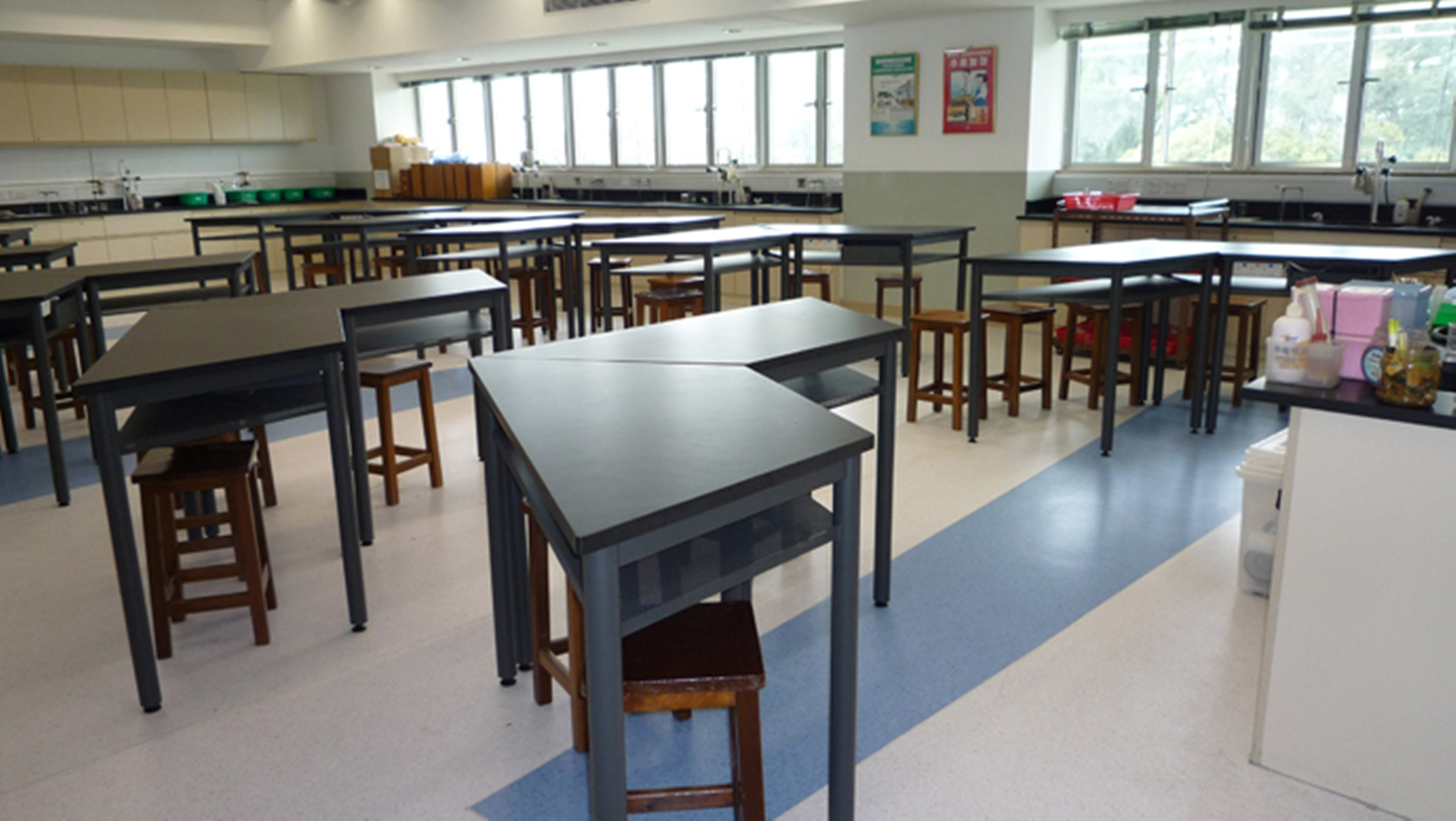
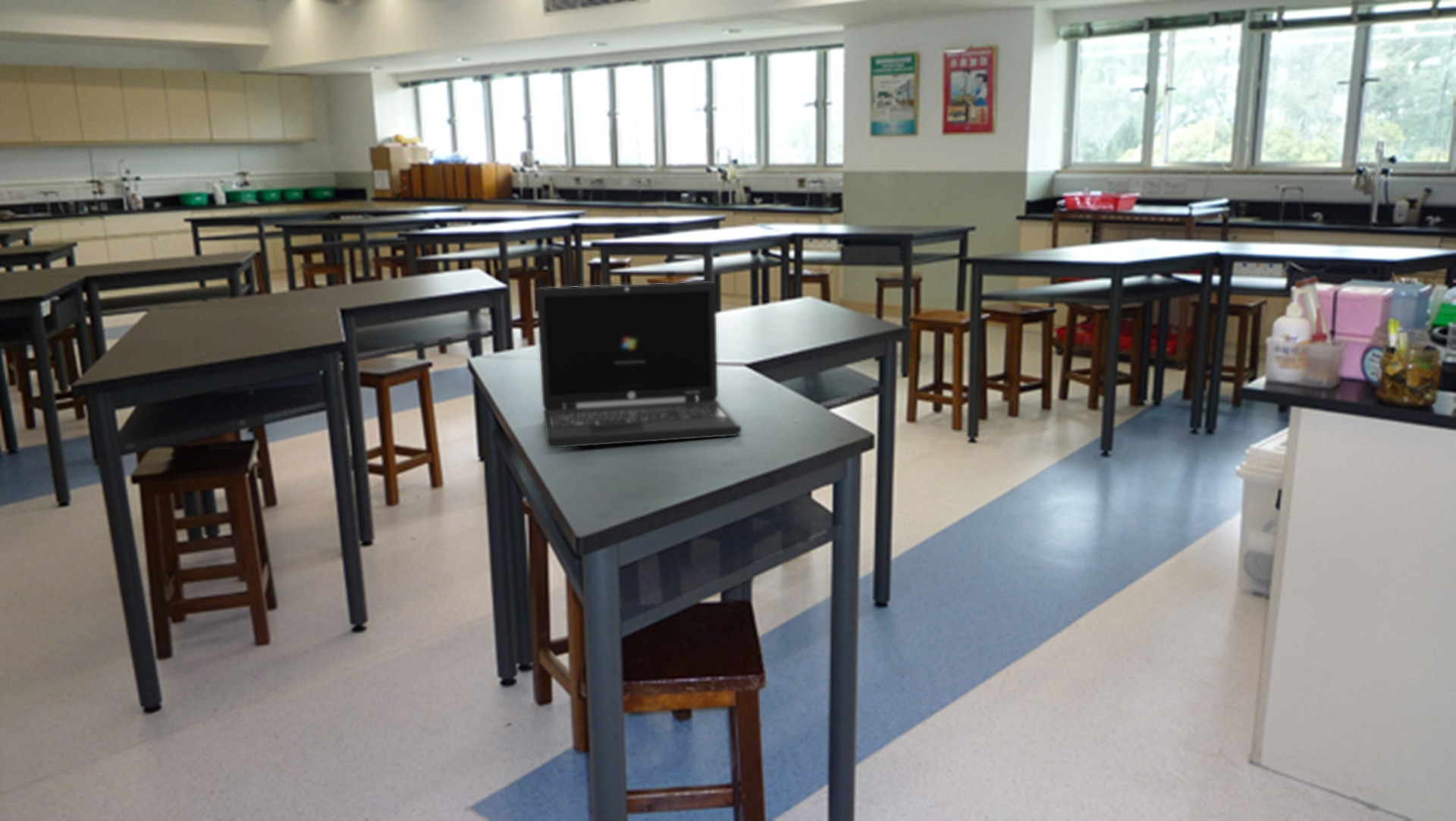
+ laptop [535,282,742,449]
